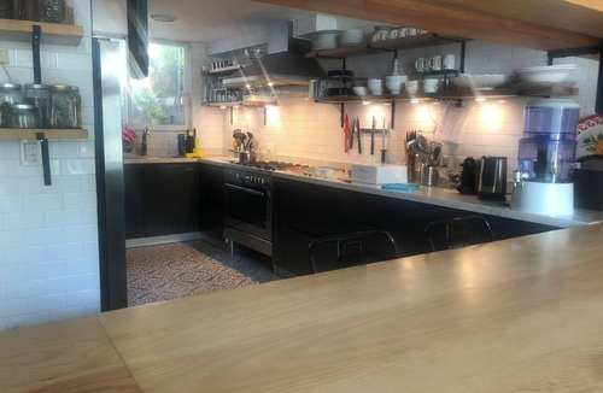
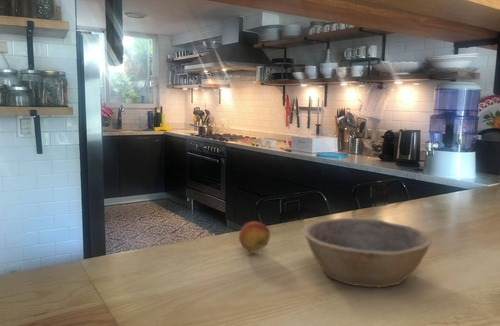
+ bowl [303,217,433,288]
+ fruit [238,221,271,254]
